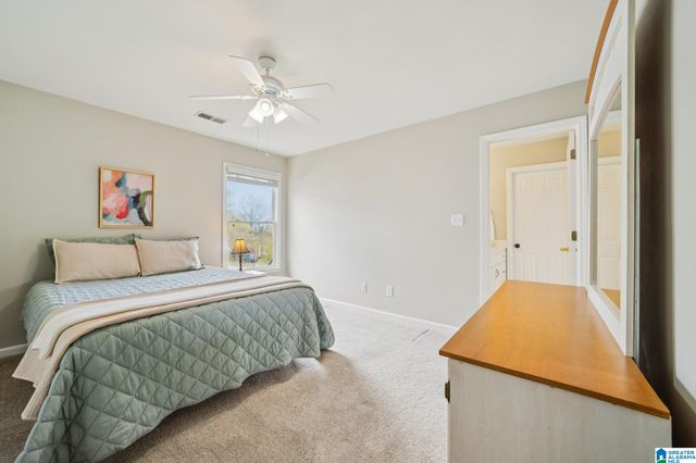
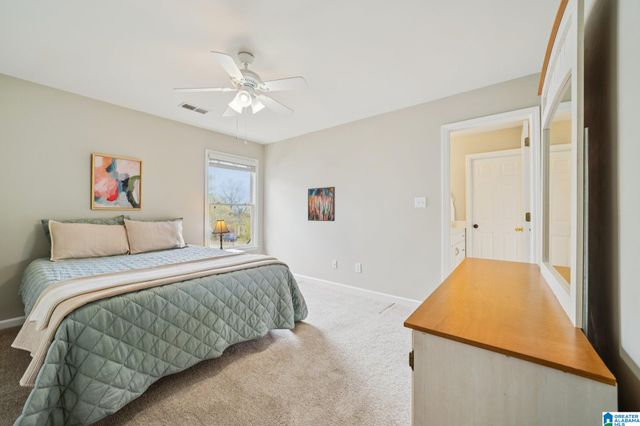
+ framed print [307,186,336,222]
